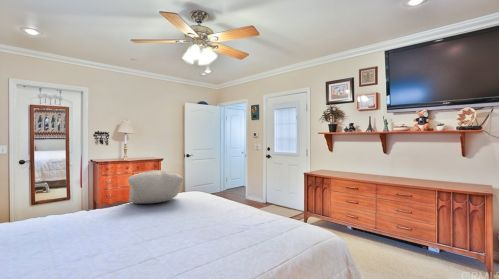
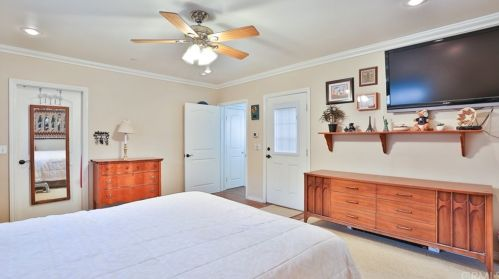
- pillow [127,169,184,205]
